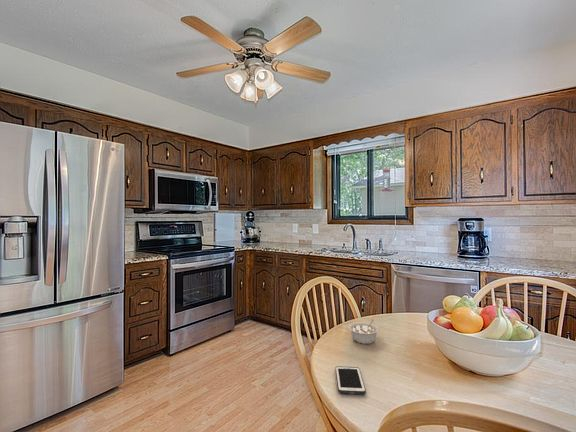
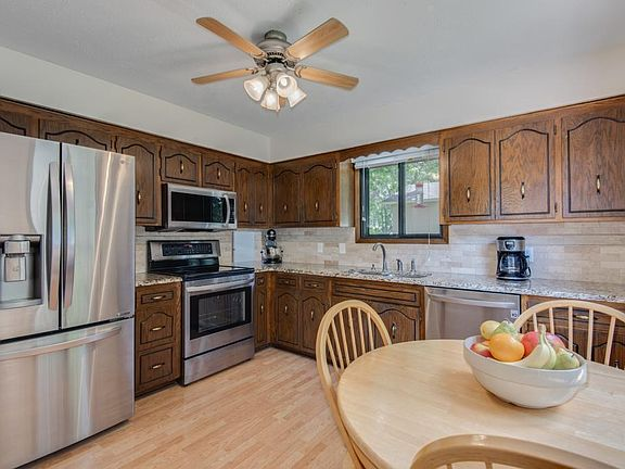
- legume [347,318,380,345]
- cell phone [335,365,367,395]
